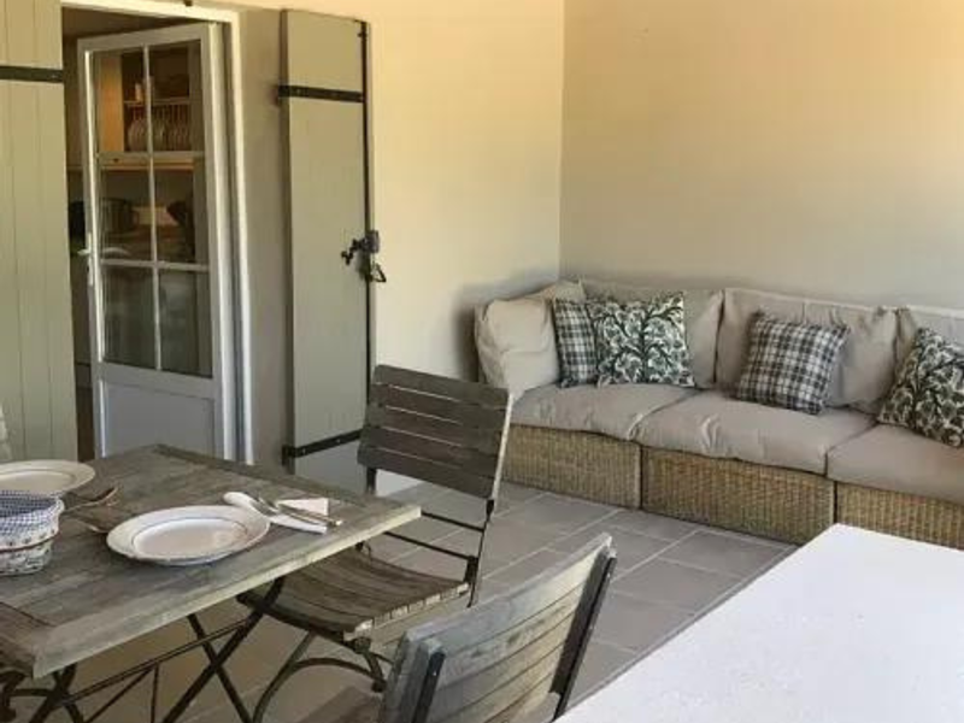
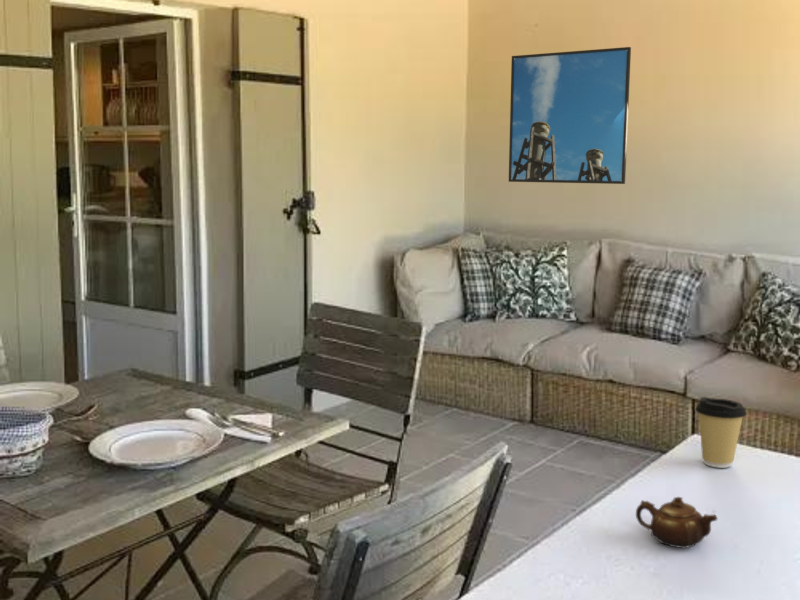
+ teapot [635,496,719,549]
+ coffee cup [694,396,748,469]
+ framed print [508,46,632,185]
